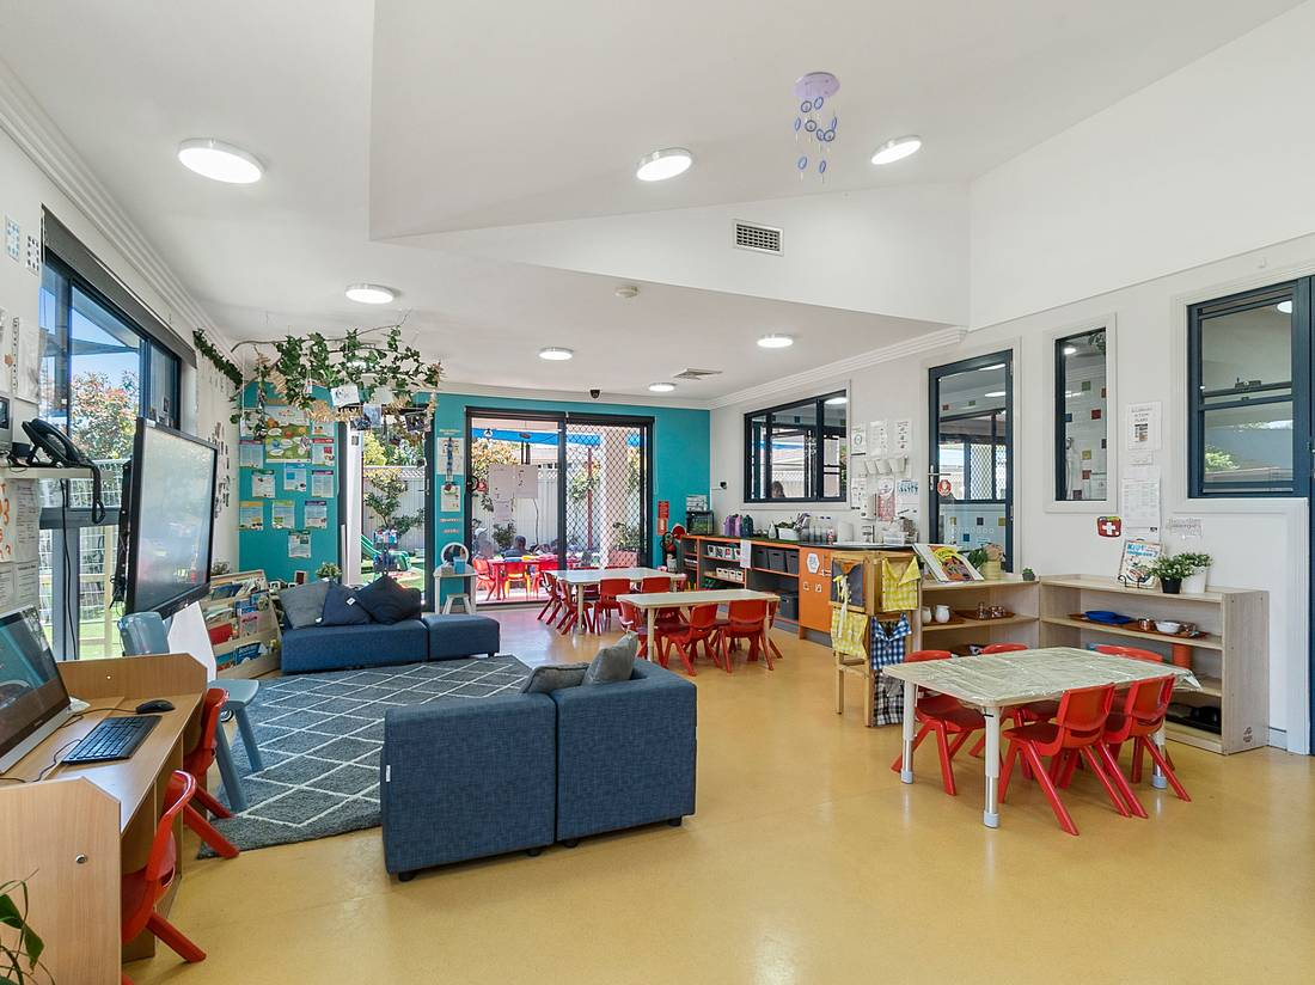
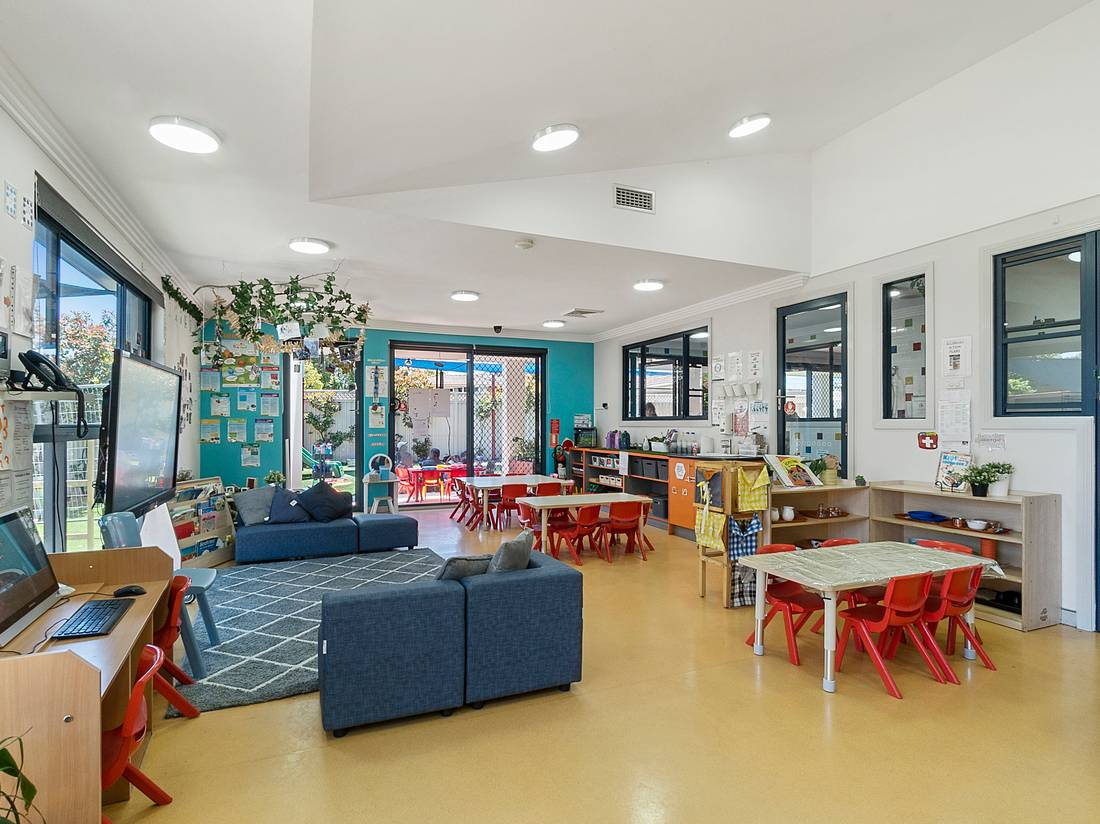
- ceiling mobile [791,71,842,184]
